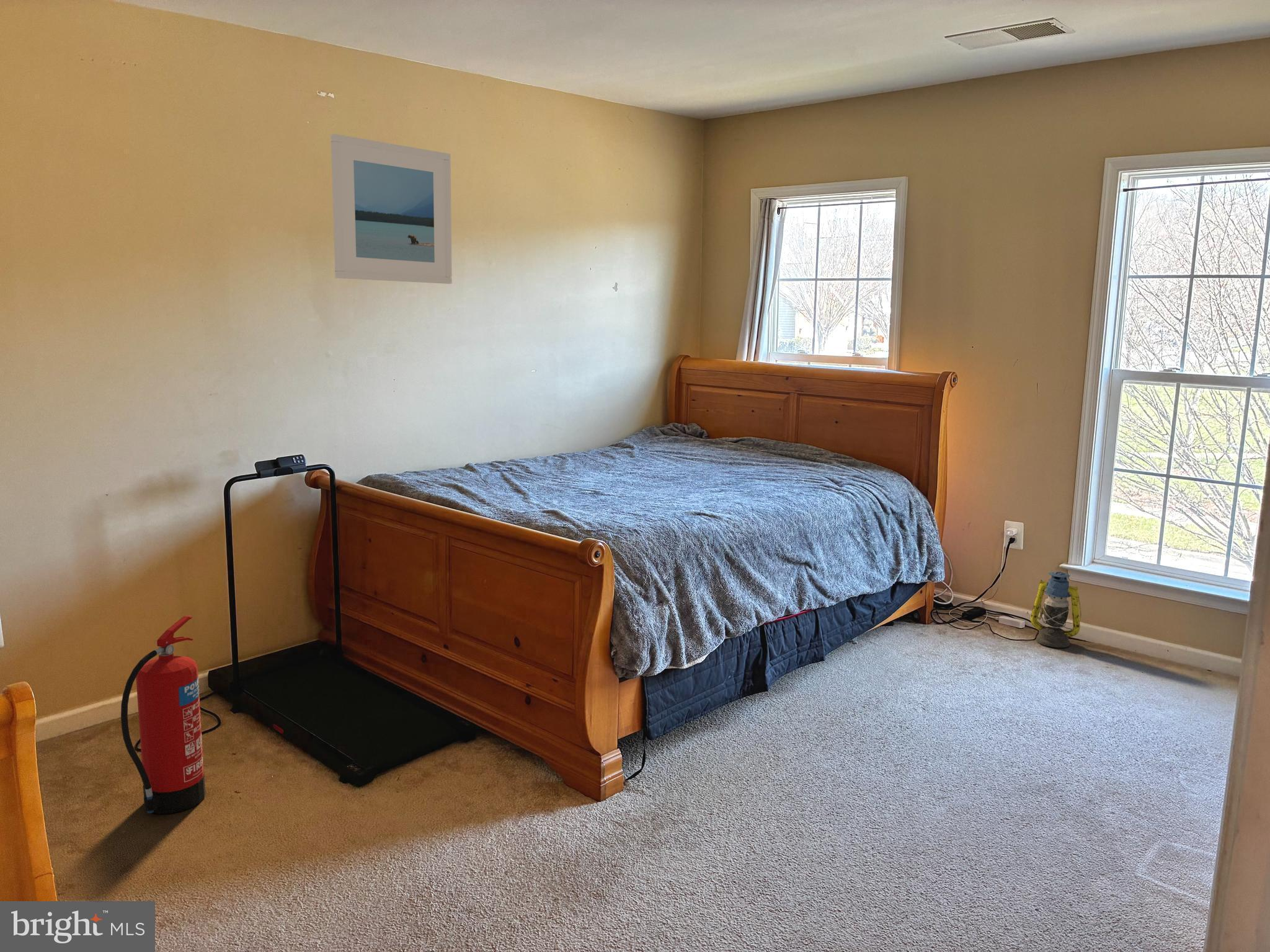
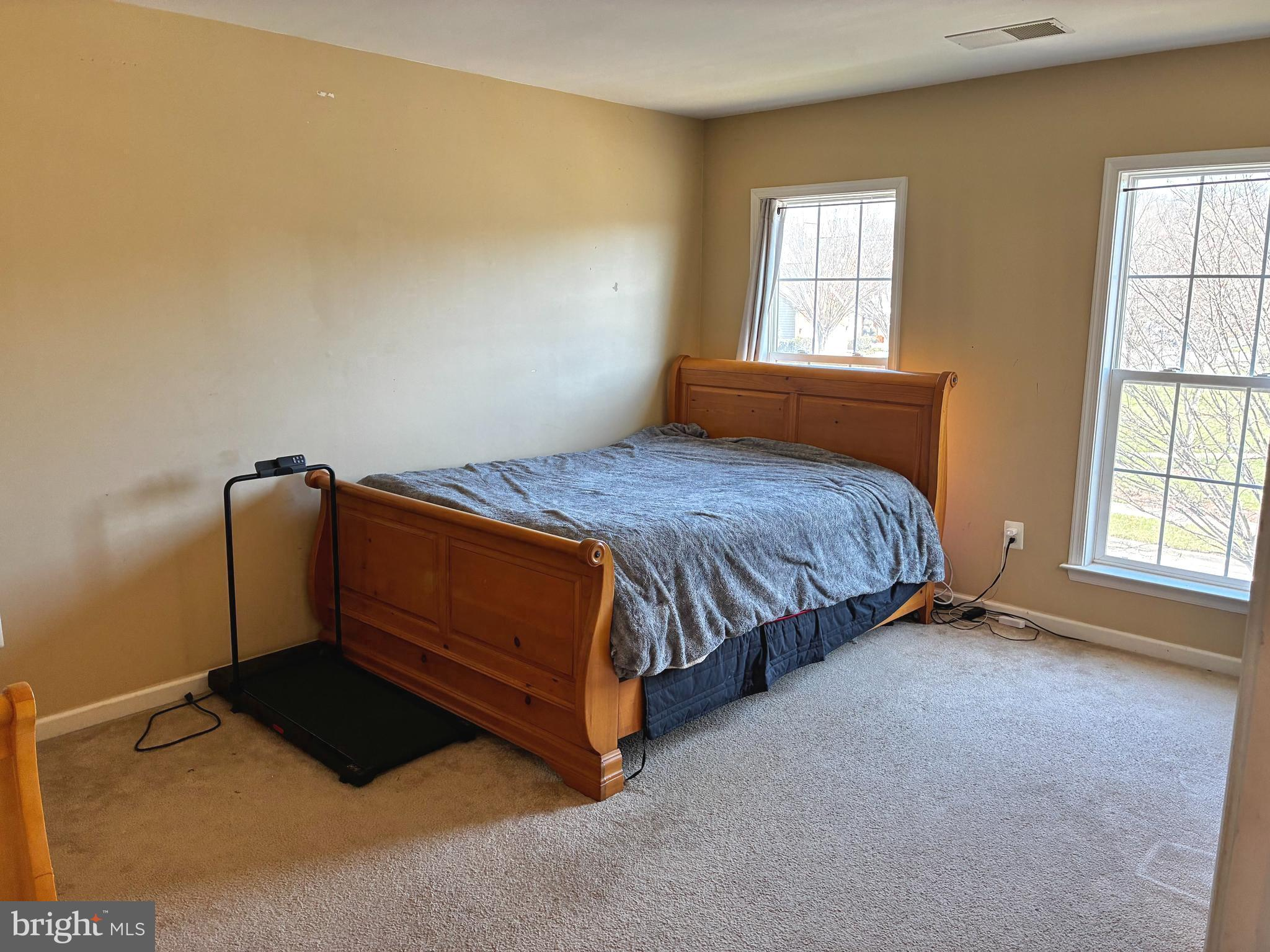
- fire extinguisher [120,615,206,814]
- lantern [1030,571,1081,648]
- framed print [331,133,453,284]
